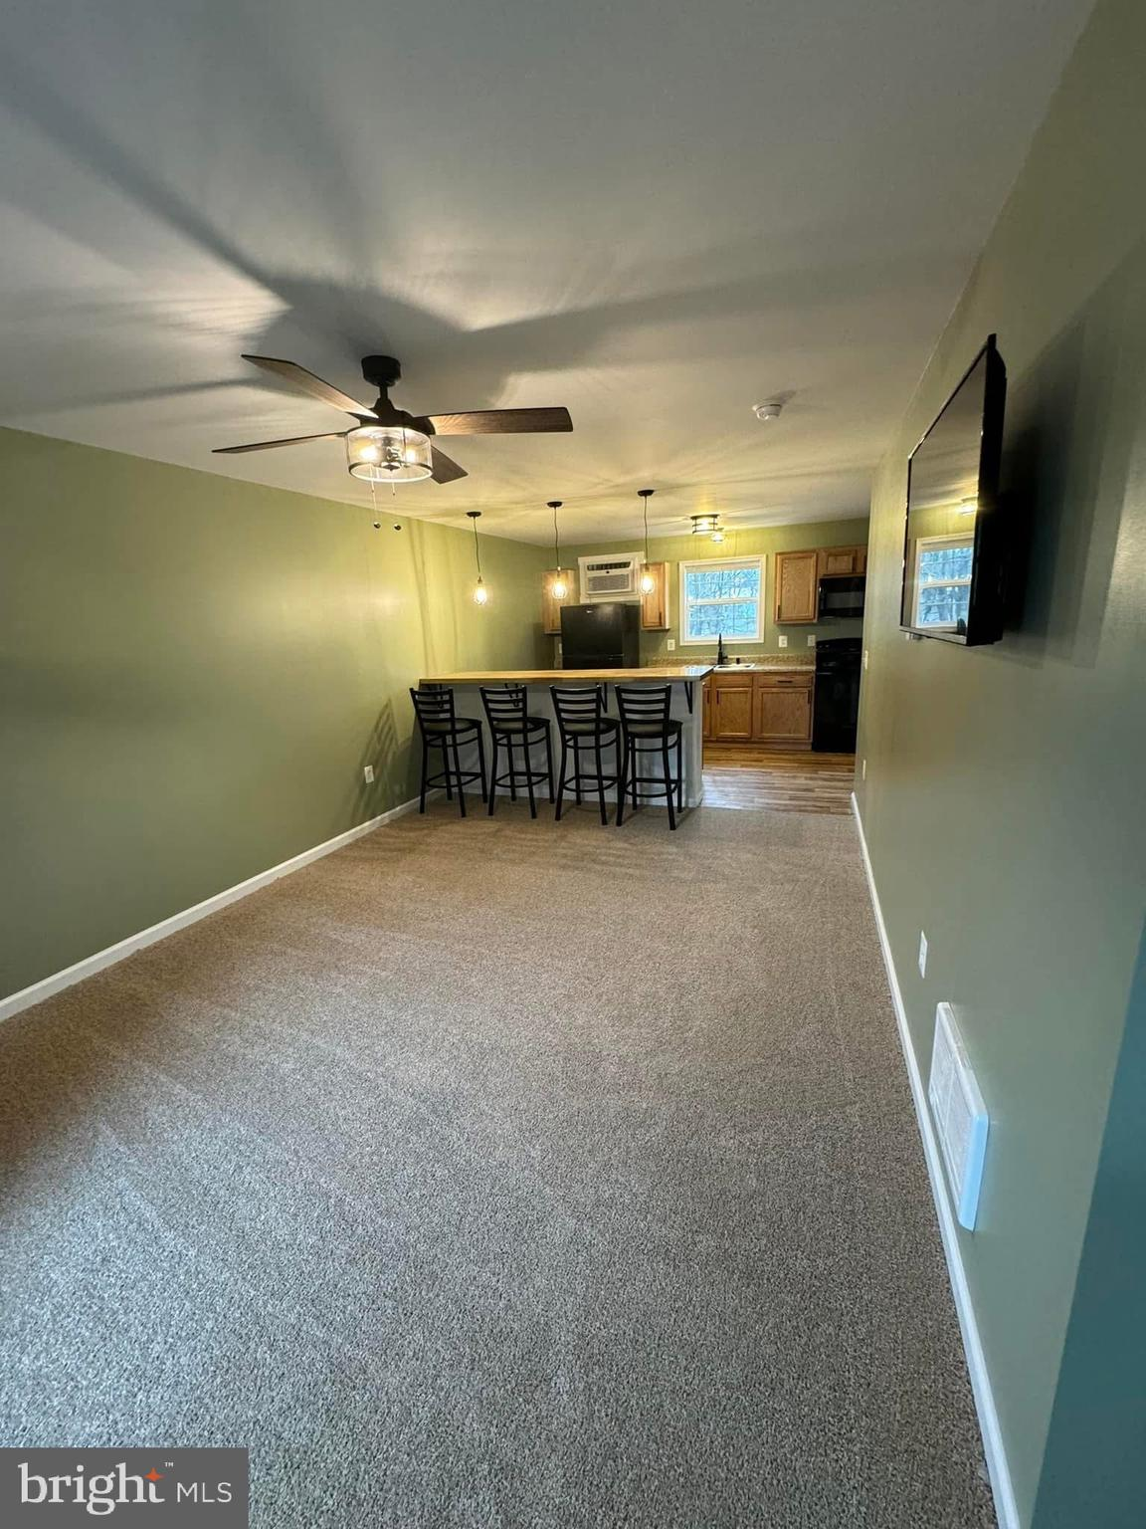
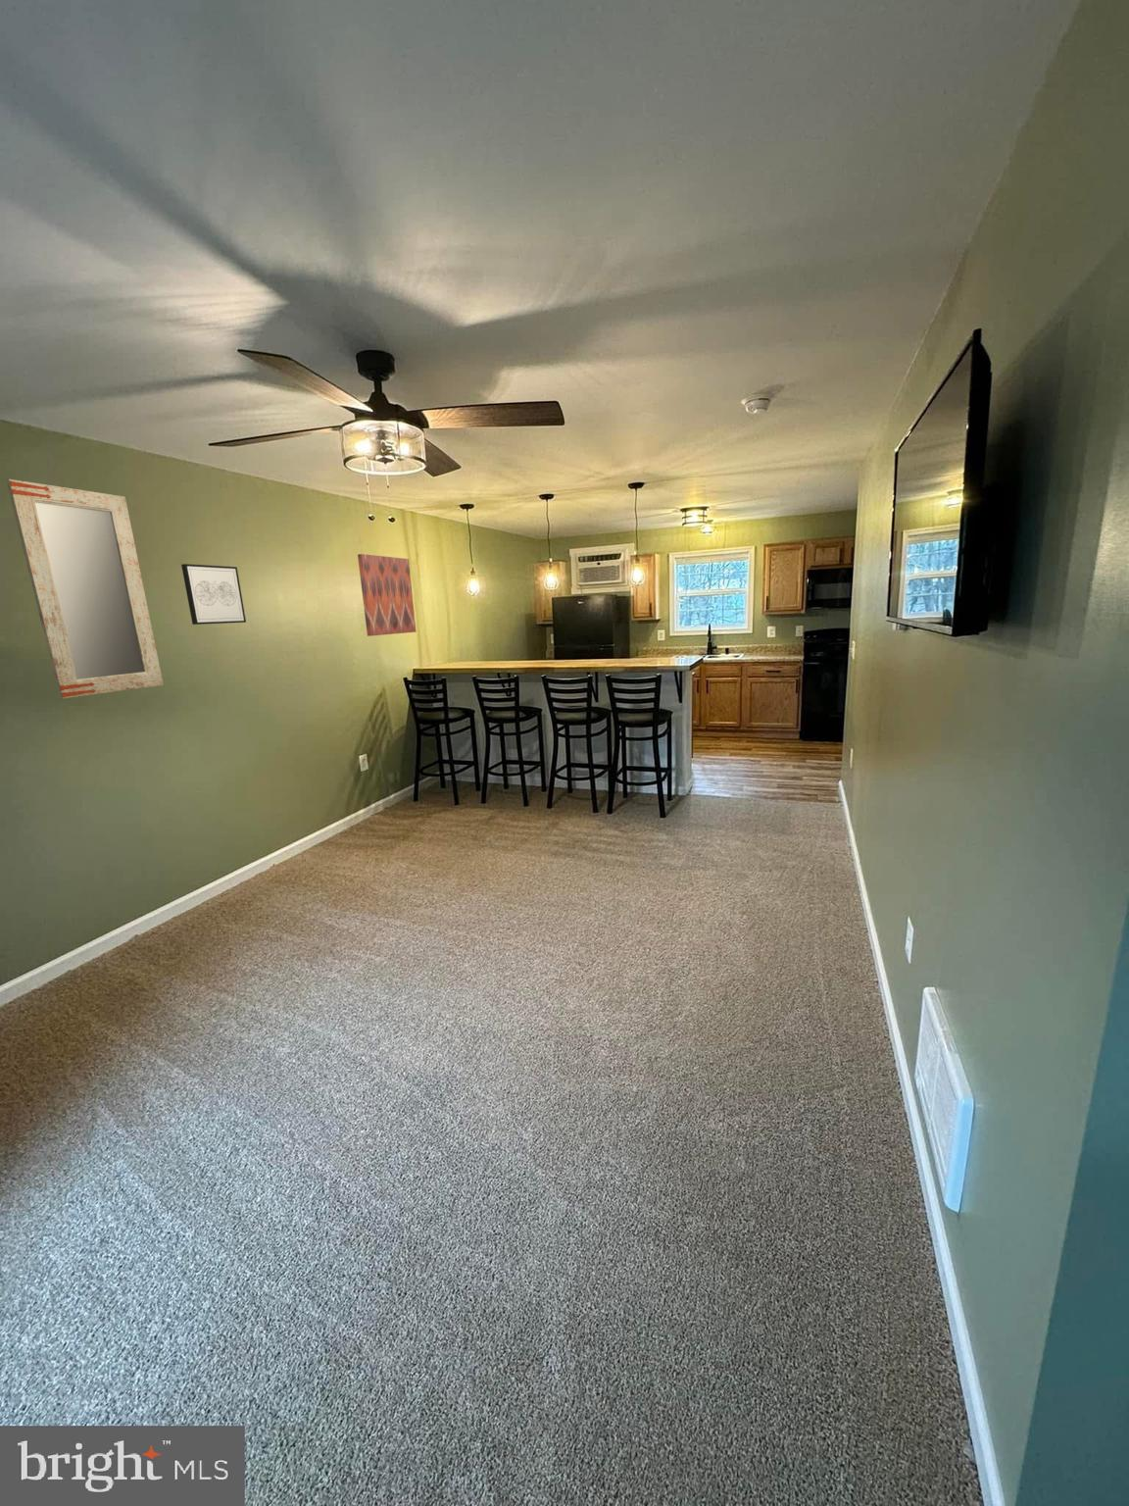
+ home mirror [5,478,165,700]
+ wall art [180,563,247,626]
+ wall art [357,553,416,637]
